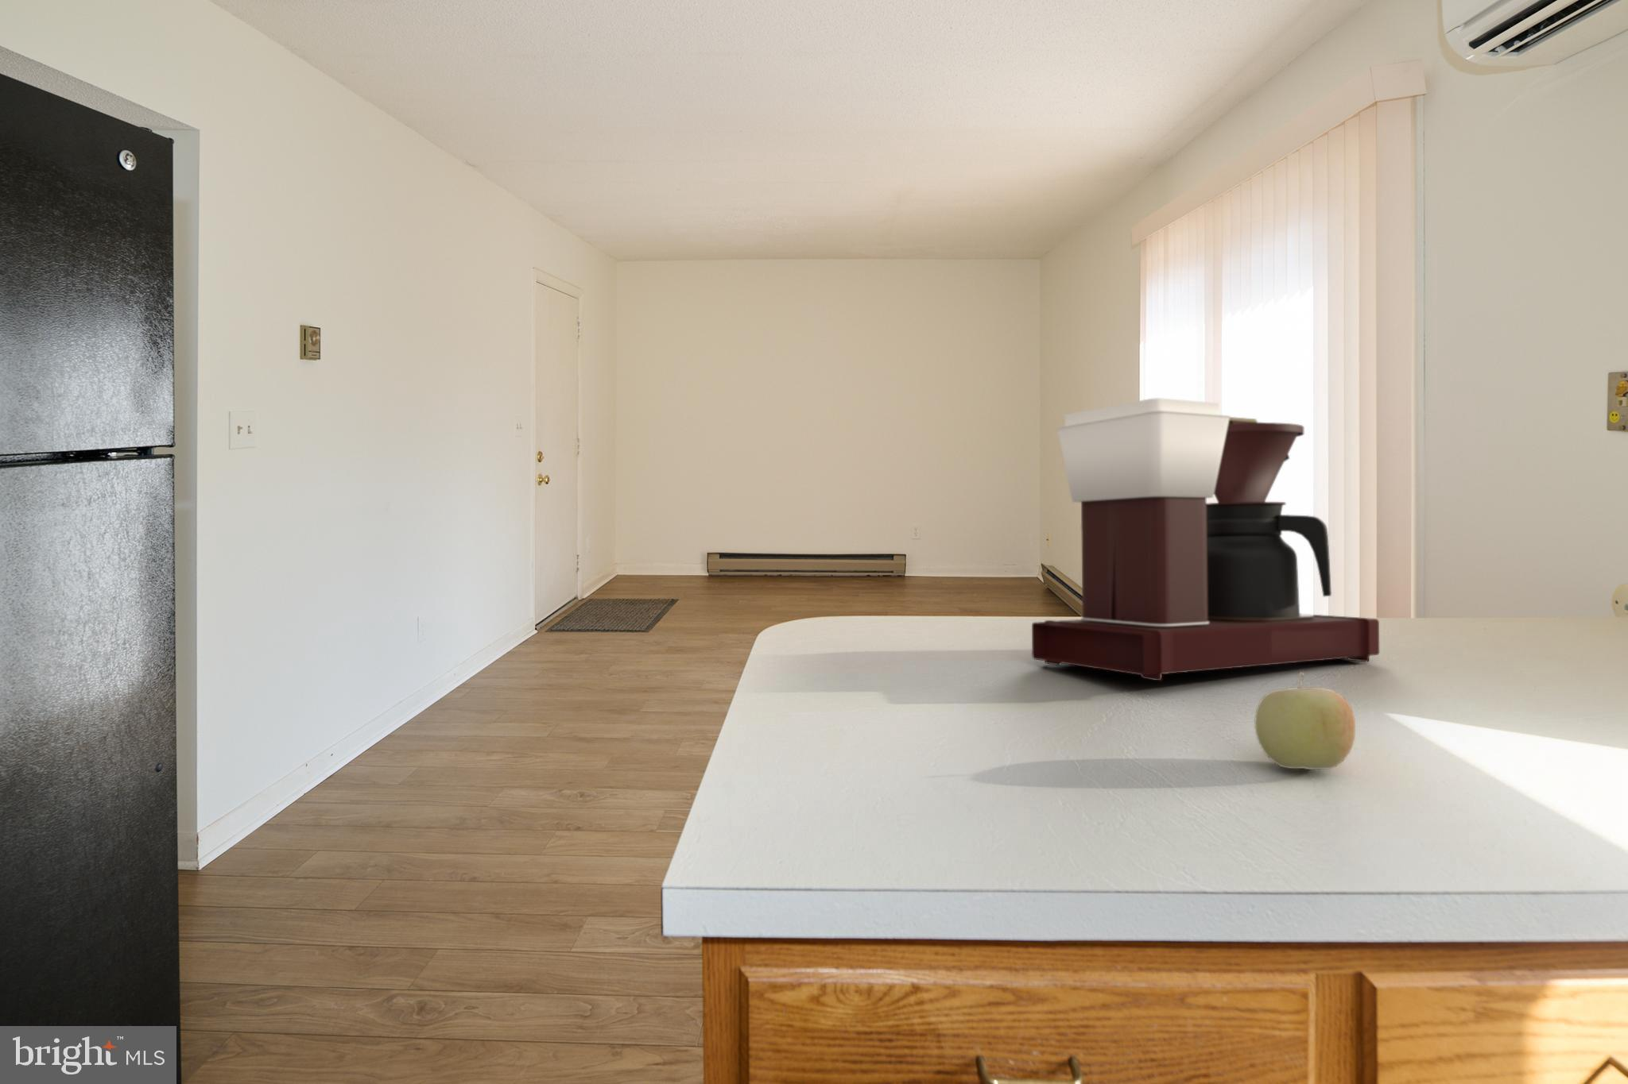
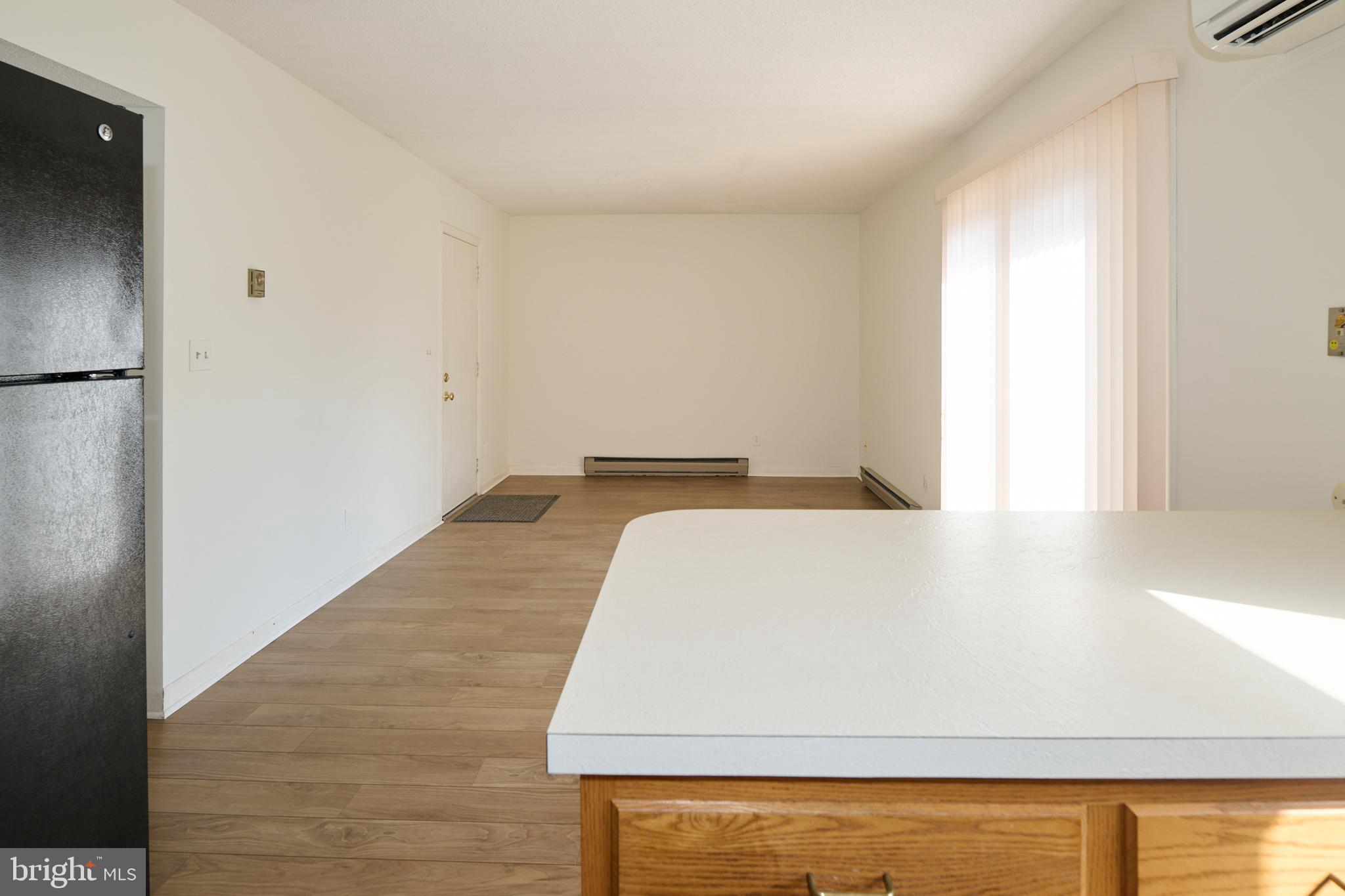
- fruit [1254,671,1356,771]
- coffee maker [1031,397,1380,681]
